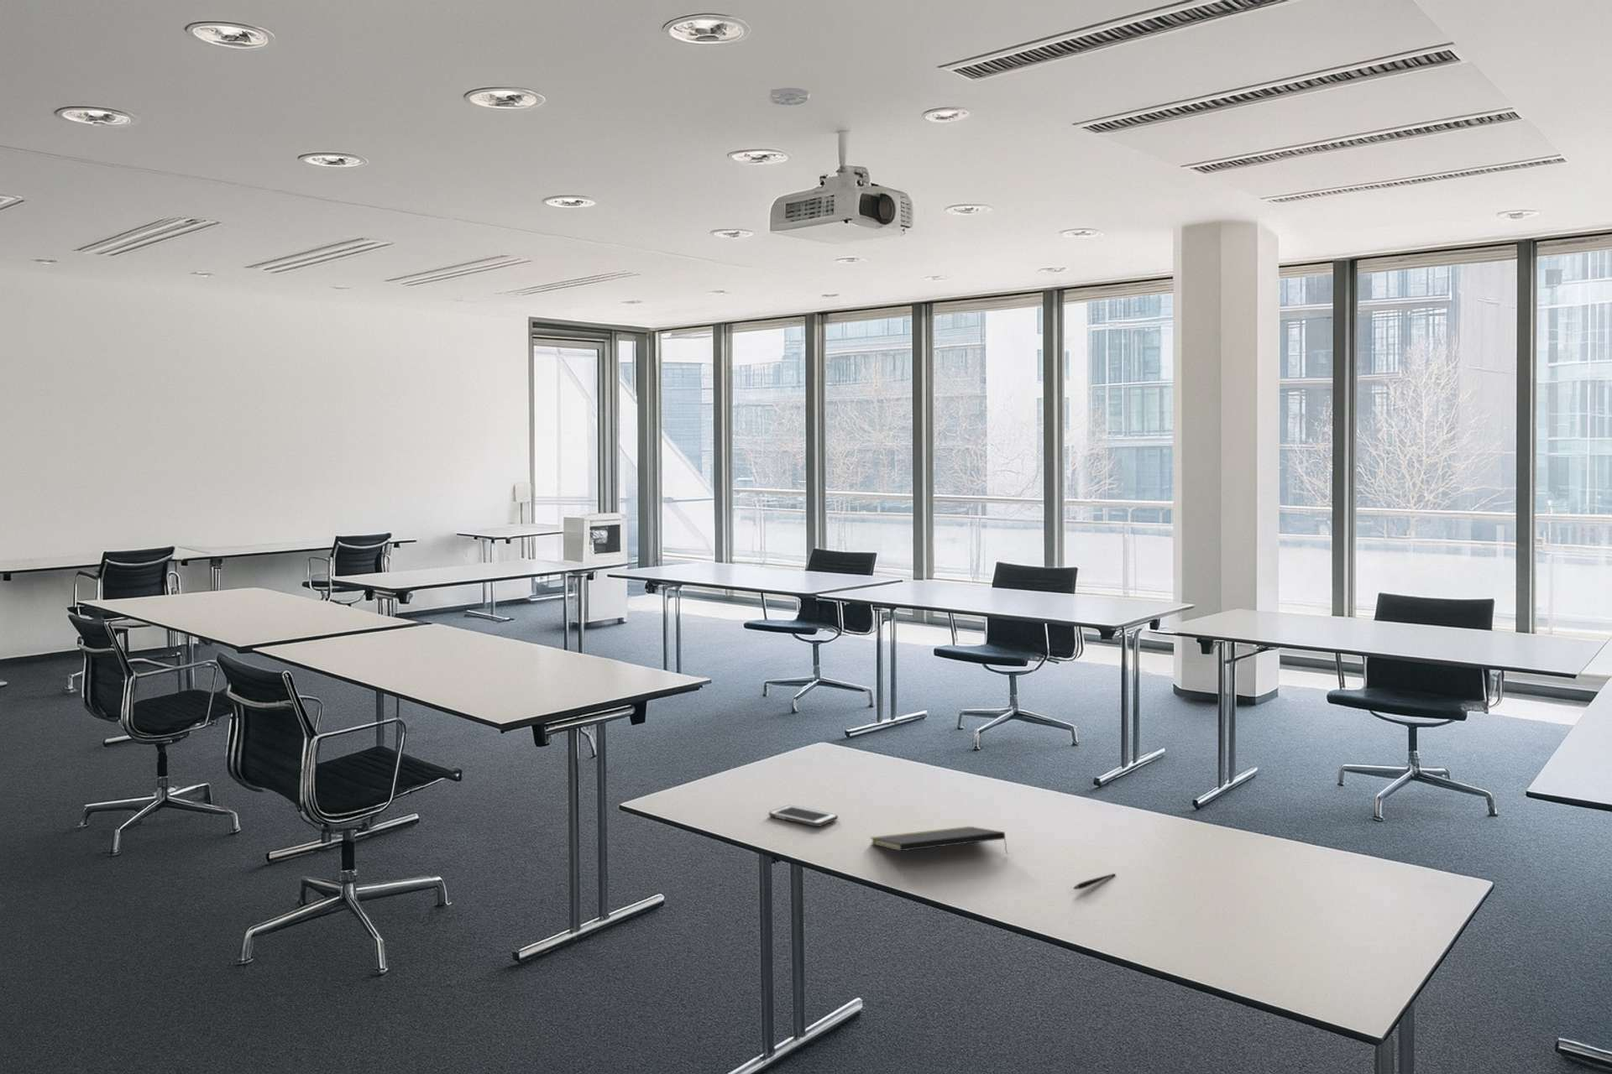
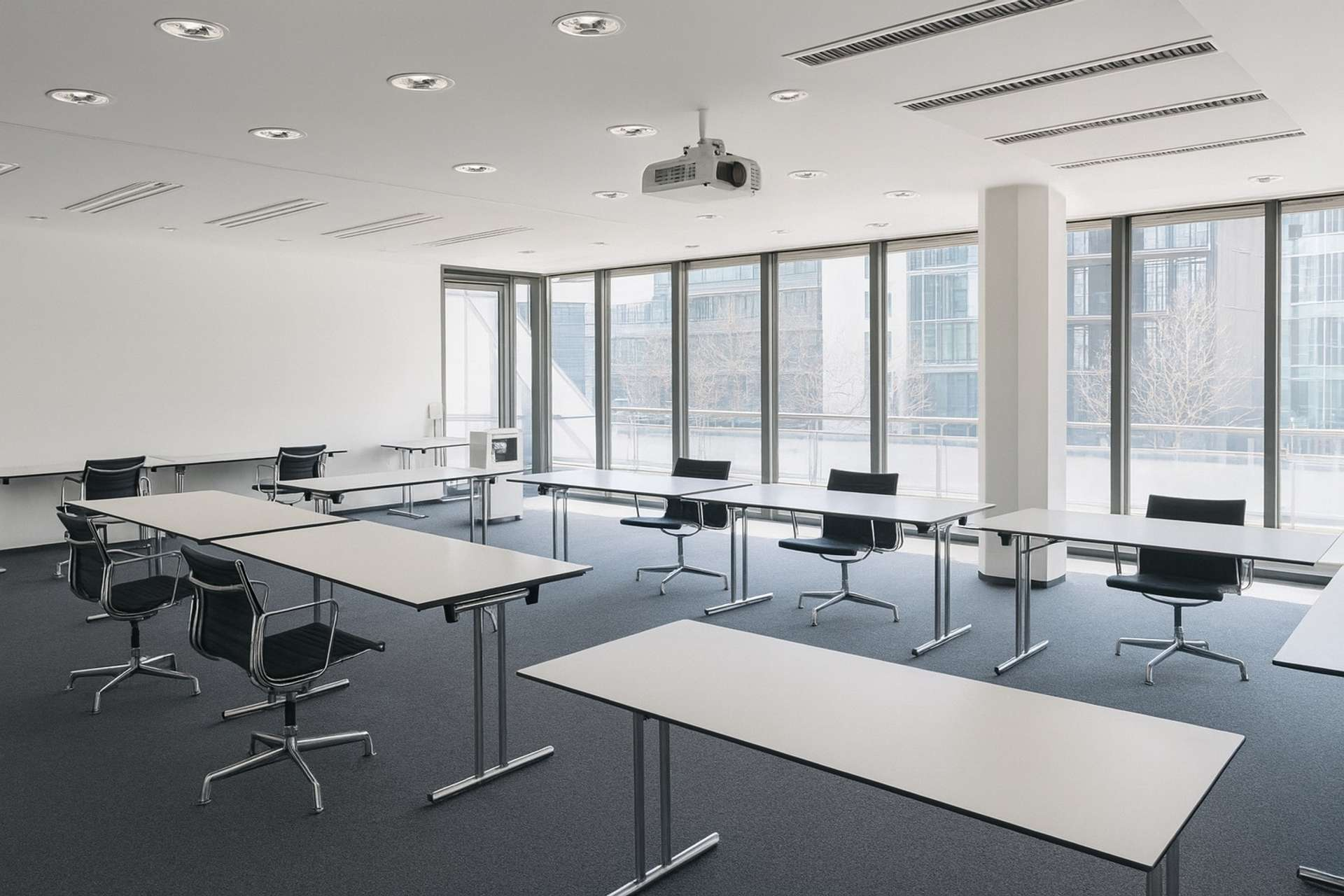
- cell phone [768,804,838,827]
- notepad [868,826,1009,855]
- smoke detector [768,88,811,107]
- pen [1072,873,1115,891]
